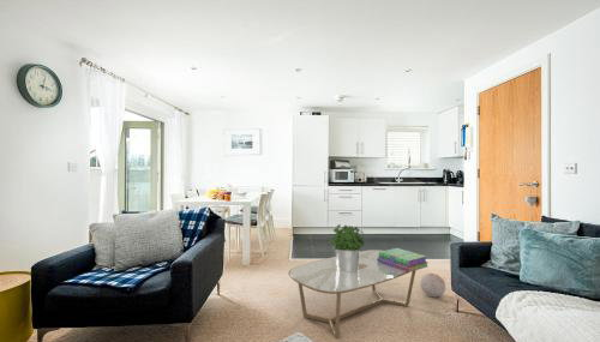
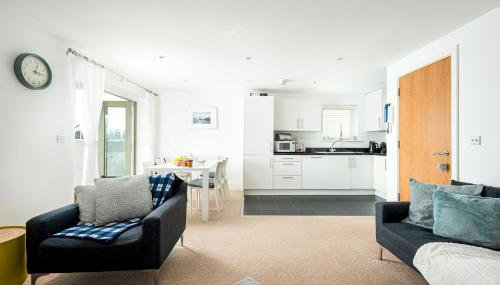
- potted plant [326,223,366,271]
- stack of books [377,247,430,274]
- decorative ball [419,272,446,299]
- coffee table [287,248,416,340]
